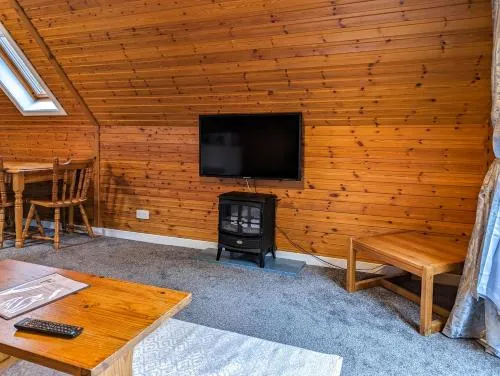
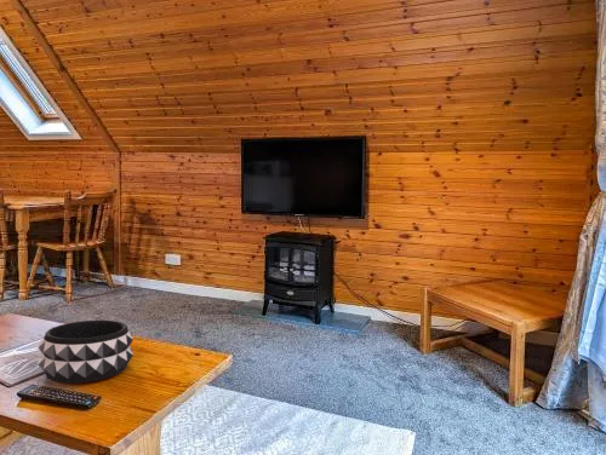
+ decorative bowl [36,319,135,384]
